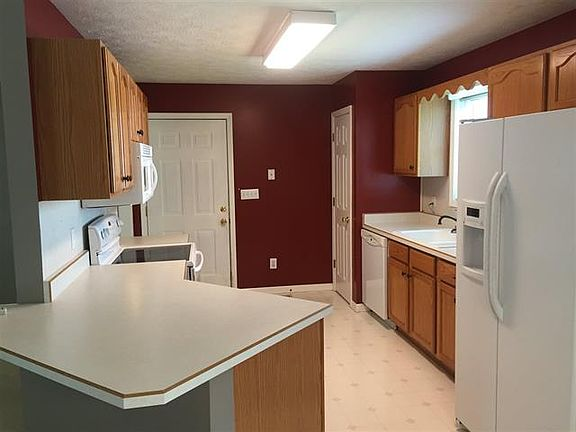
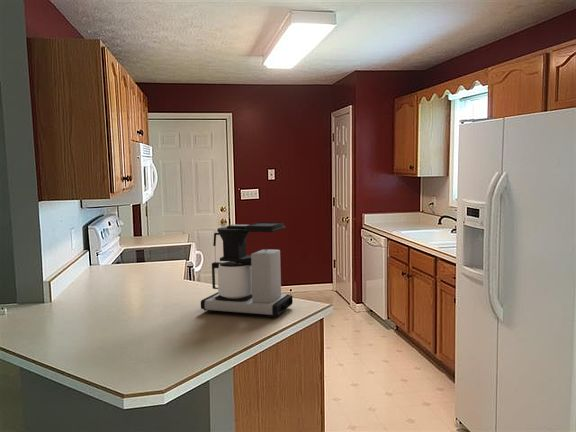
+ coffee maker [200,221,294,318]
